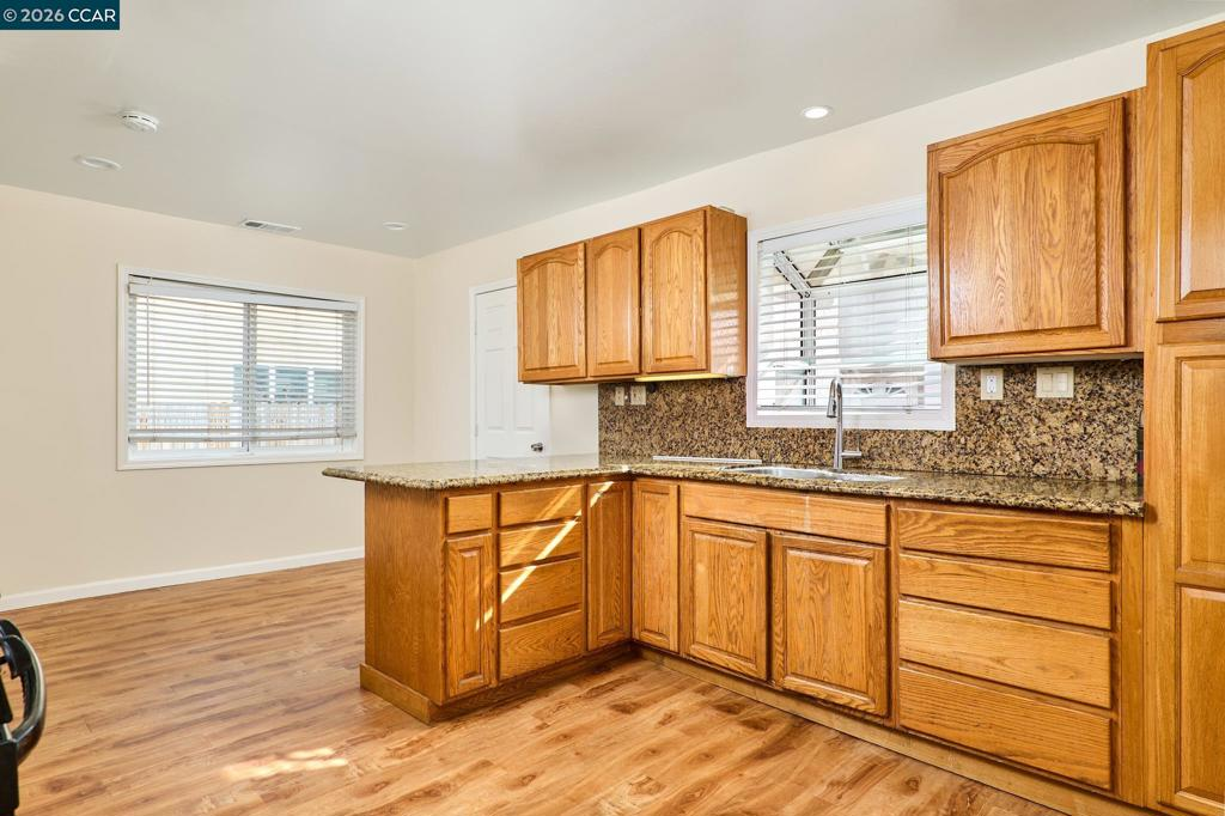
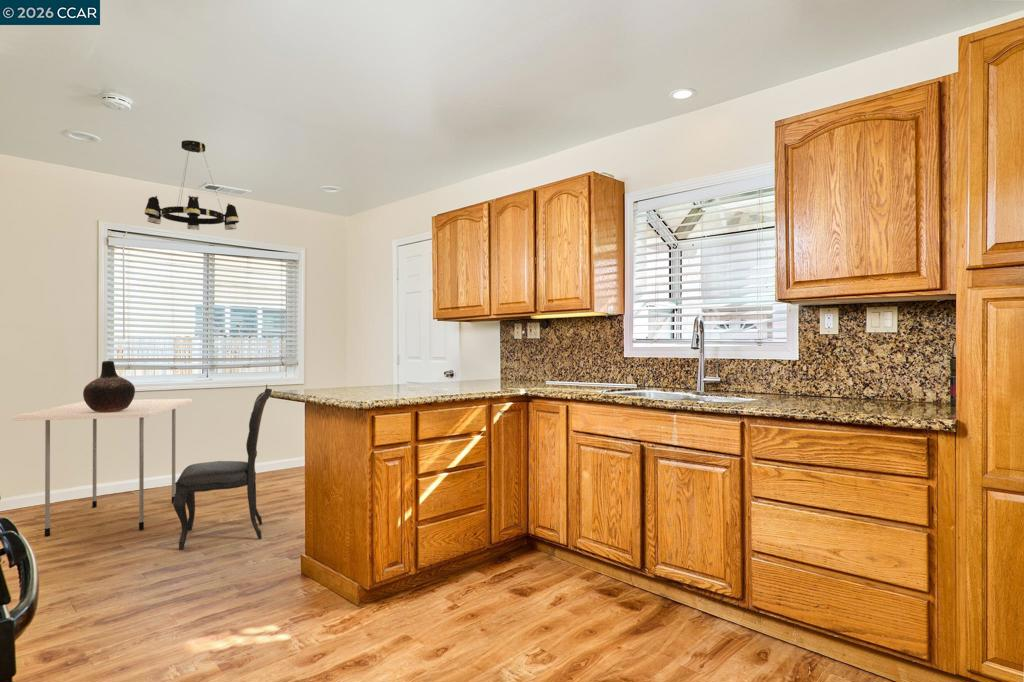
+ chandelier [144,139,240,231]
+ dining table [12,398,194,537]
+ vase [82,360,136,412]
+ dining chair [172,383,273,551]
